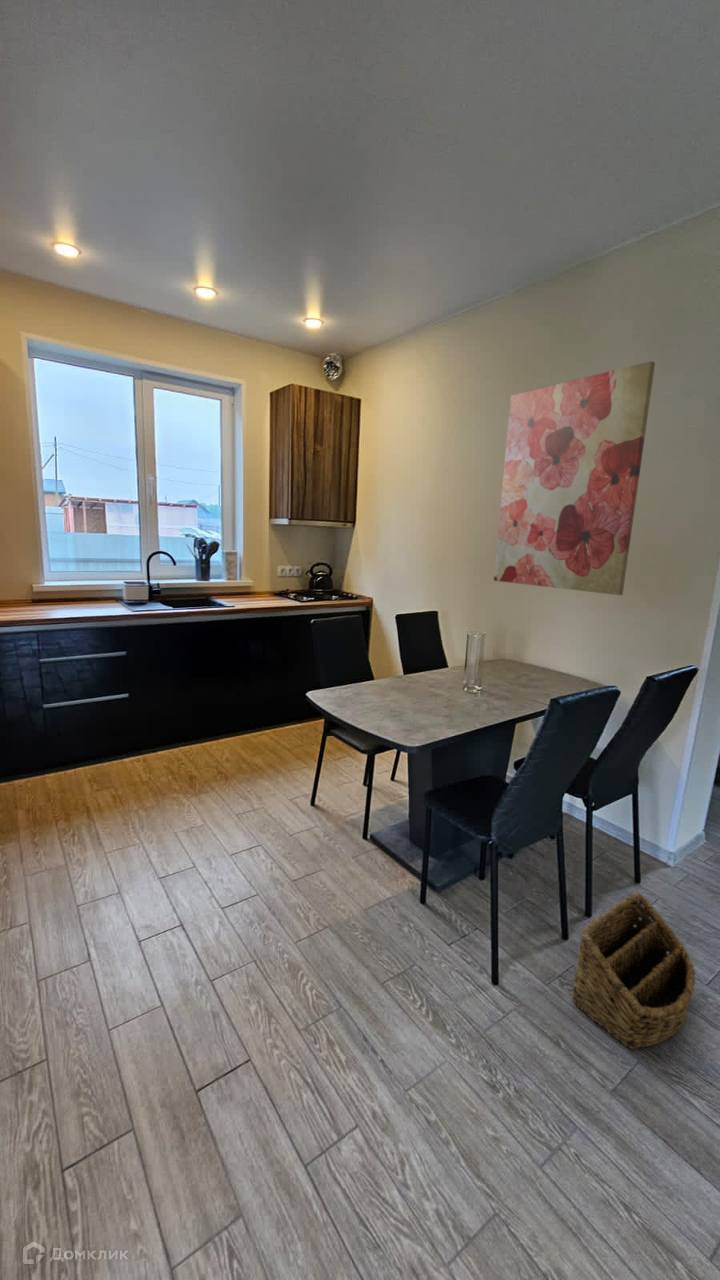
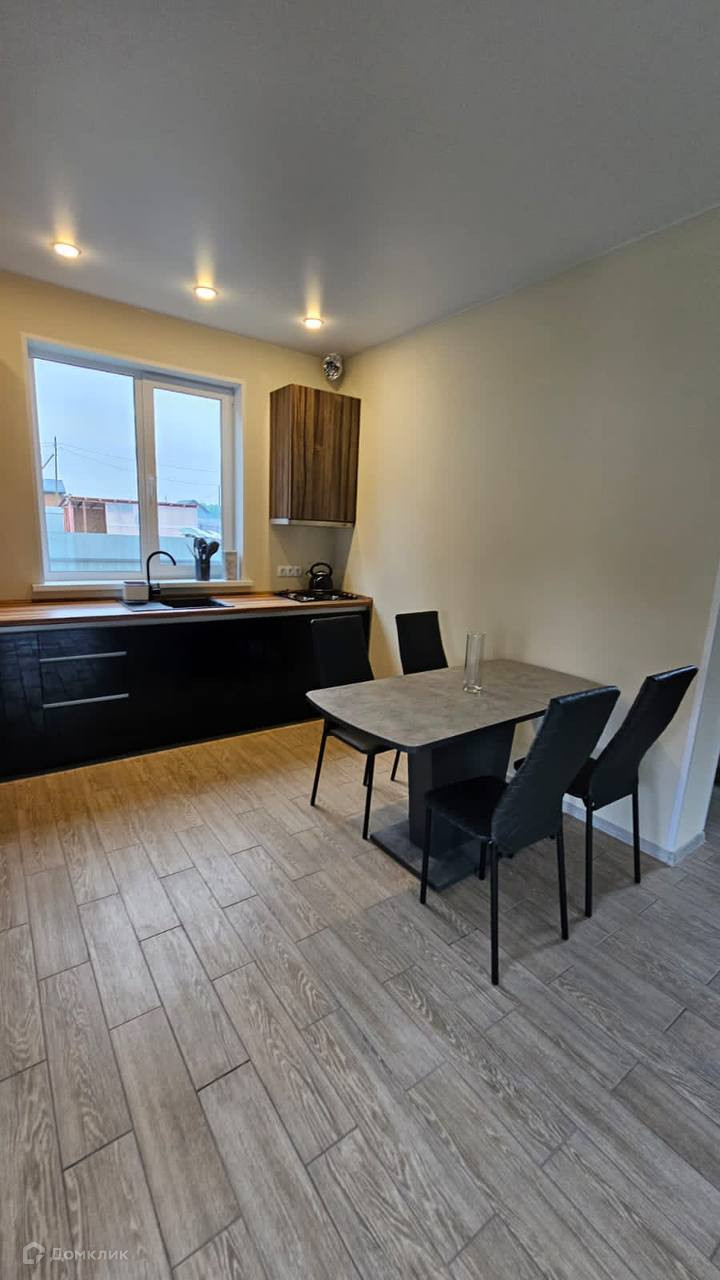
- basket [571,892,696,1050]
- wall art [493,360,656,596]
